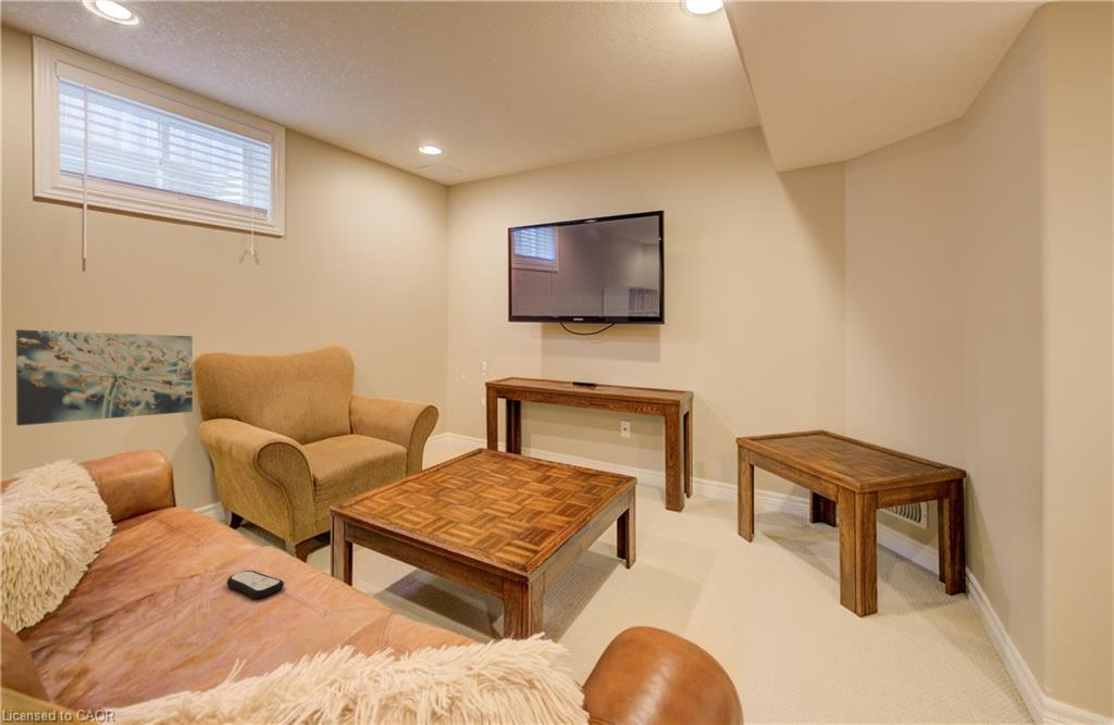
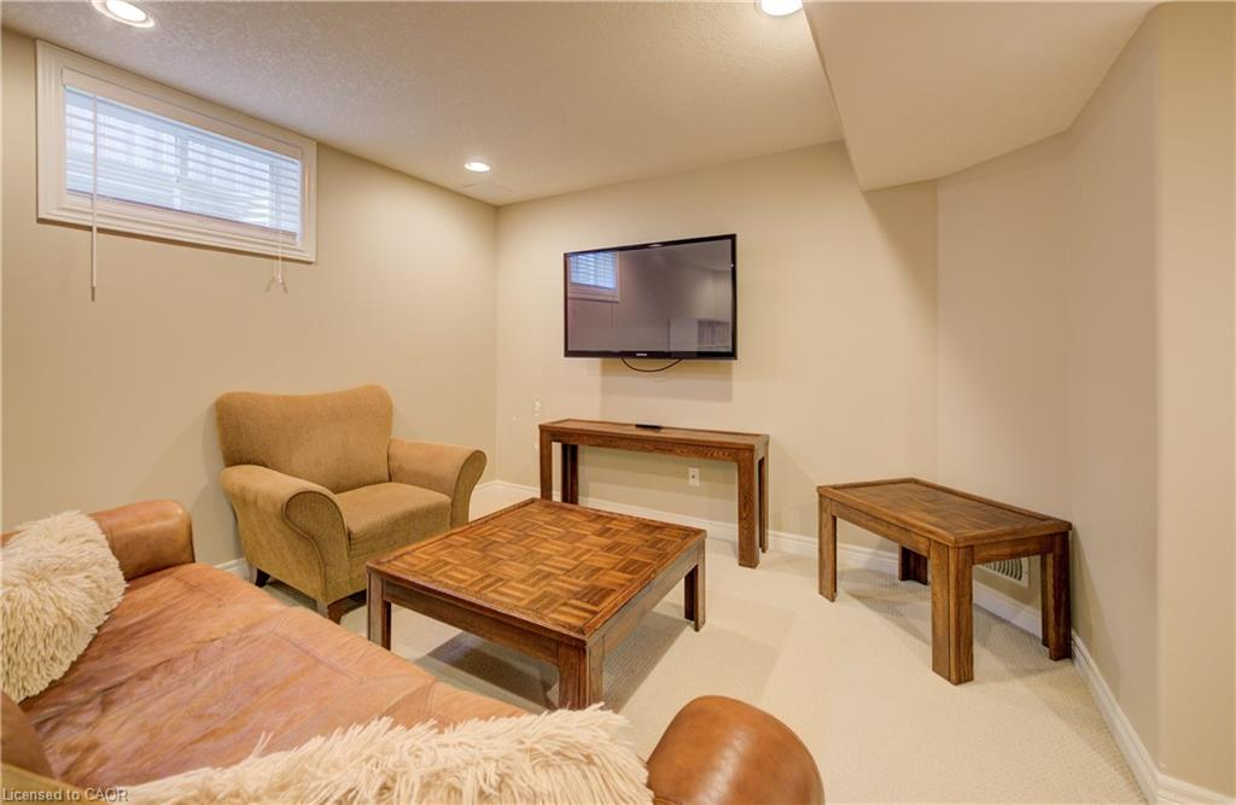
- remote control [226,570,285,600]
- wall art [15,328,194,426]
